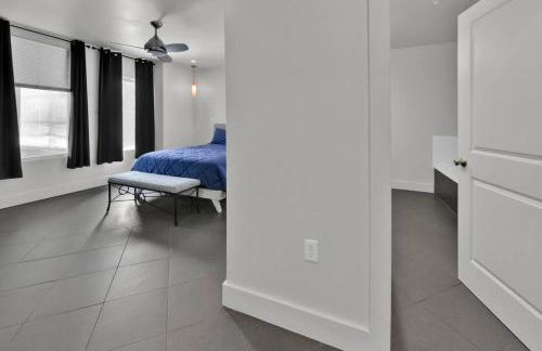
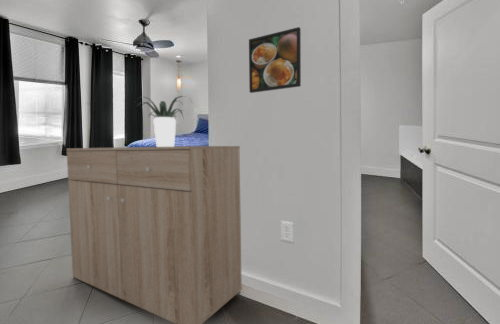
+ potted plant [132,95,194,147]
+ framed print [248,26,302,94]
+ dresser [66,145,243,324]
